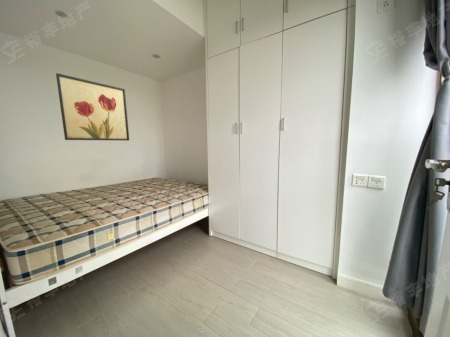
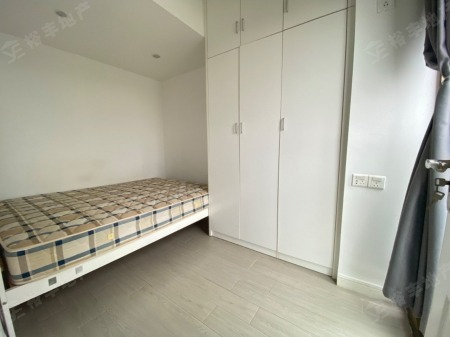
- wall art [55,72,130,142]
